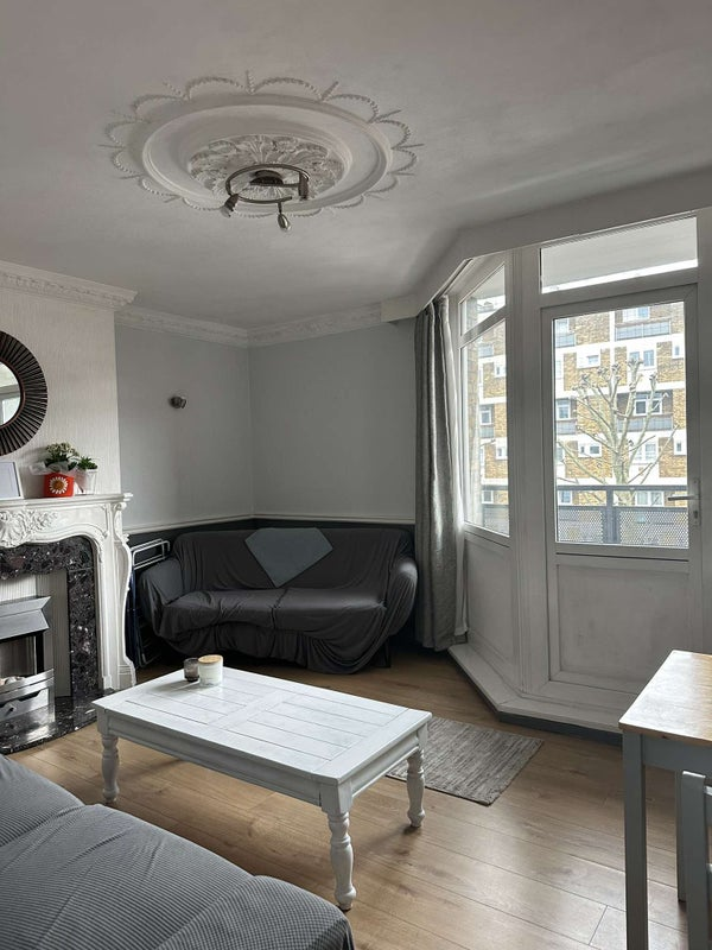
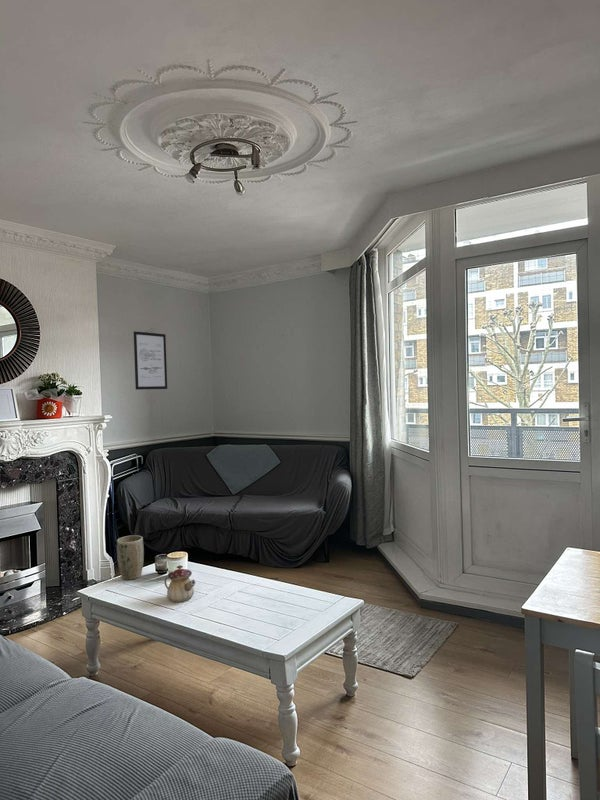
+ plant pot [116,535,145,581]
+ teapot [164,564,197,603]
+ wall art [133,330,168,391]
